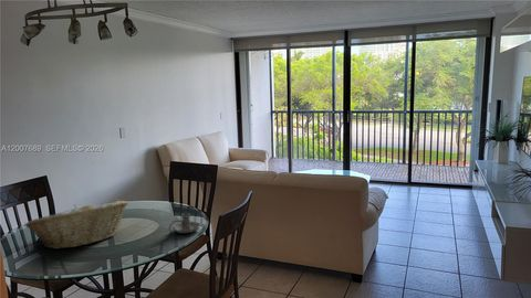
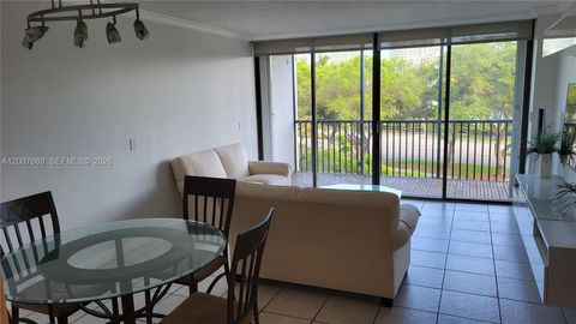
- candle holder [168,212,201,234]
- fruit basket [23,200,129,249]
